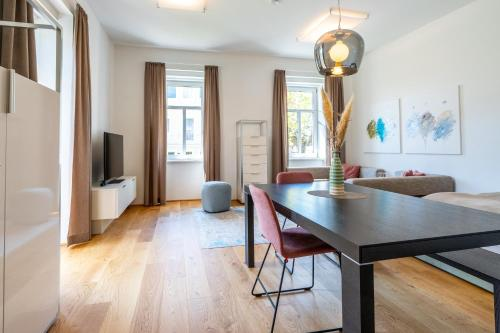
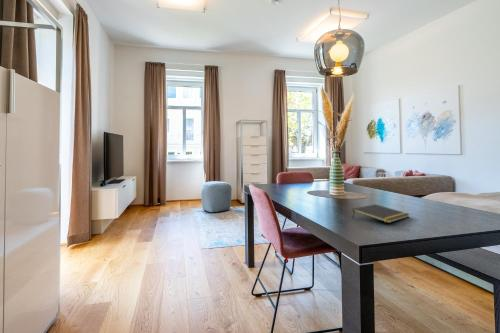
+ notepad [351,203,410,224]
